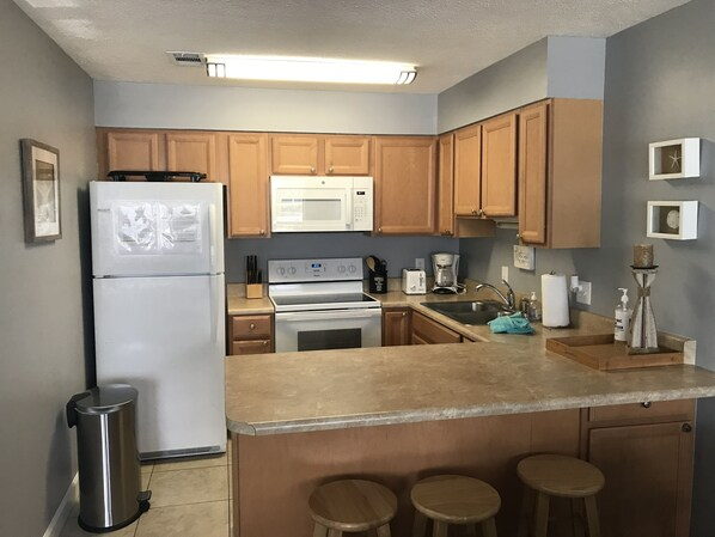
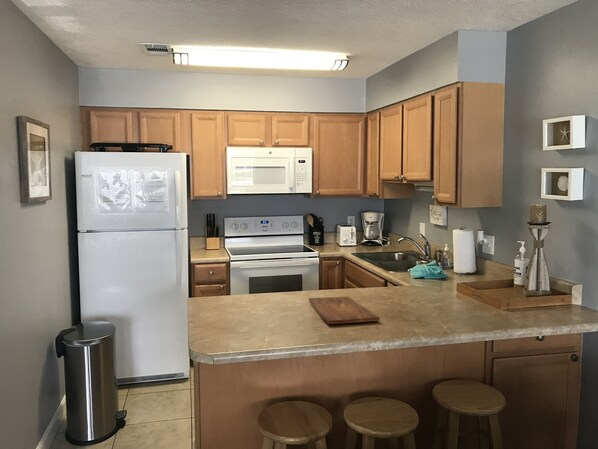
+ cutting board [308,296,381,325]
